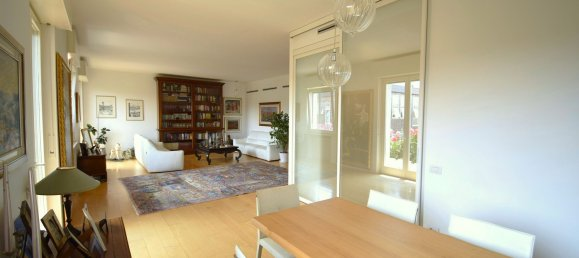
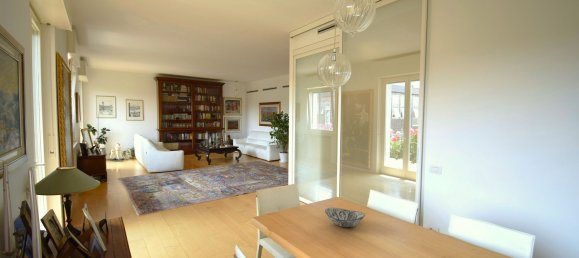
+ decorative bowl [324,207,366,228]
